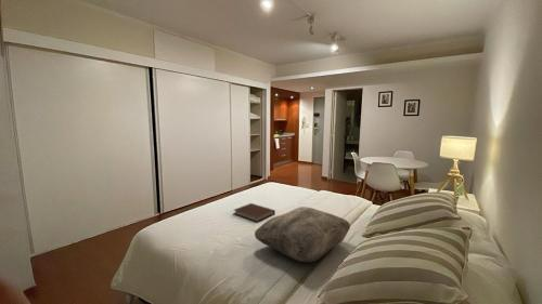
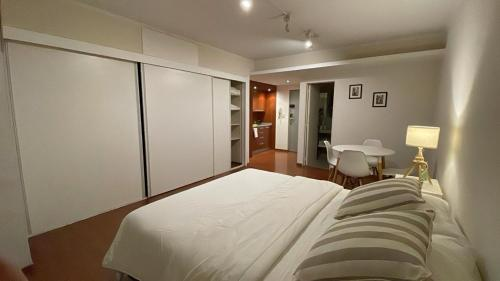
- notebook [232,202,276,223]
- cushion [254,206,351,263]
